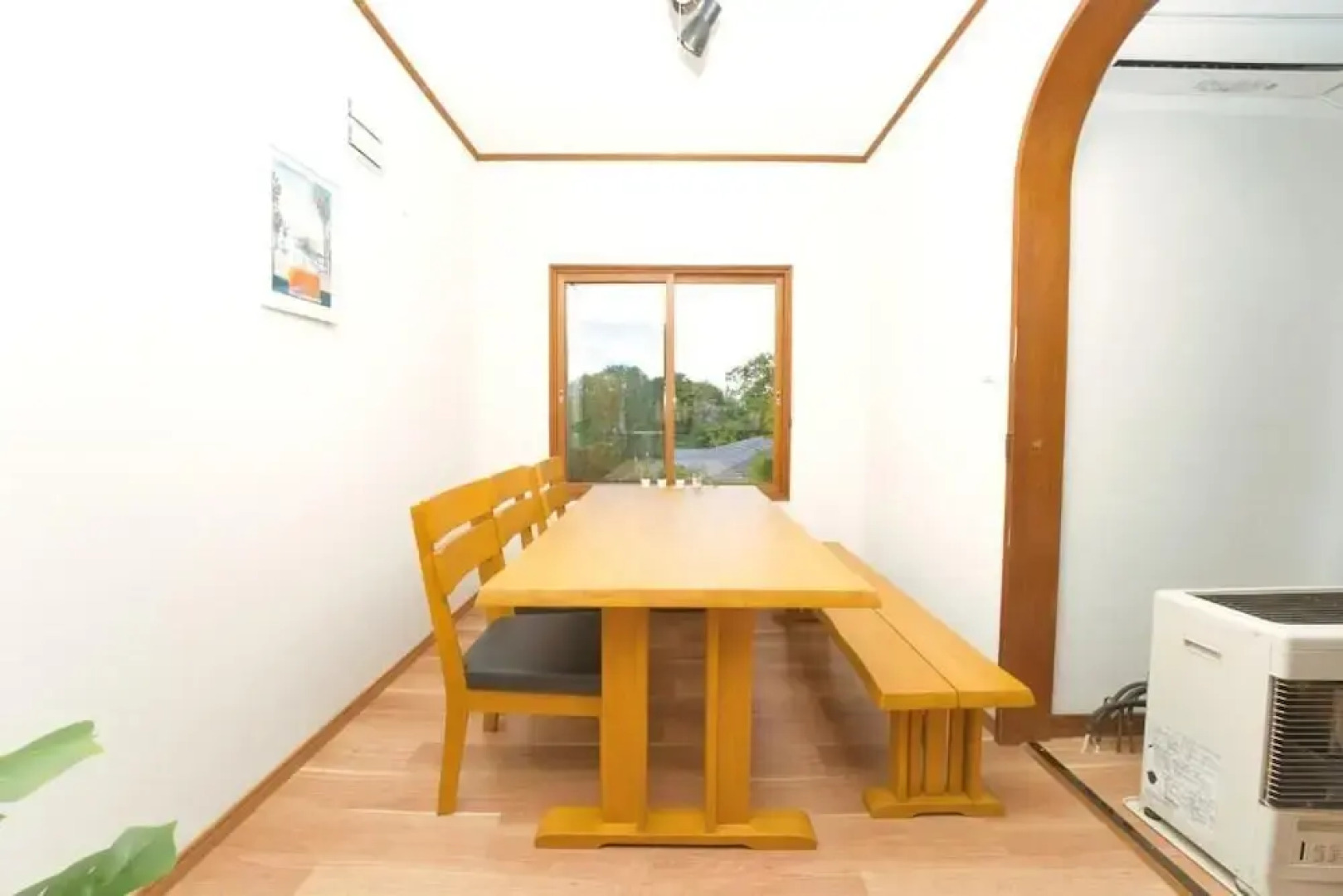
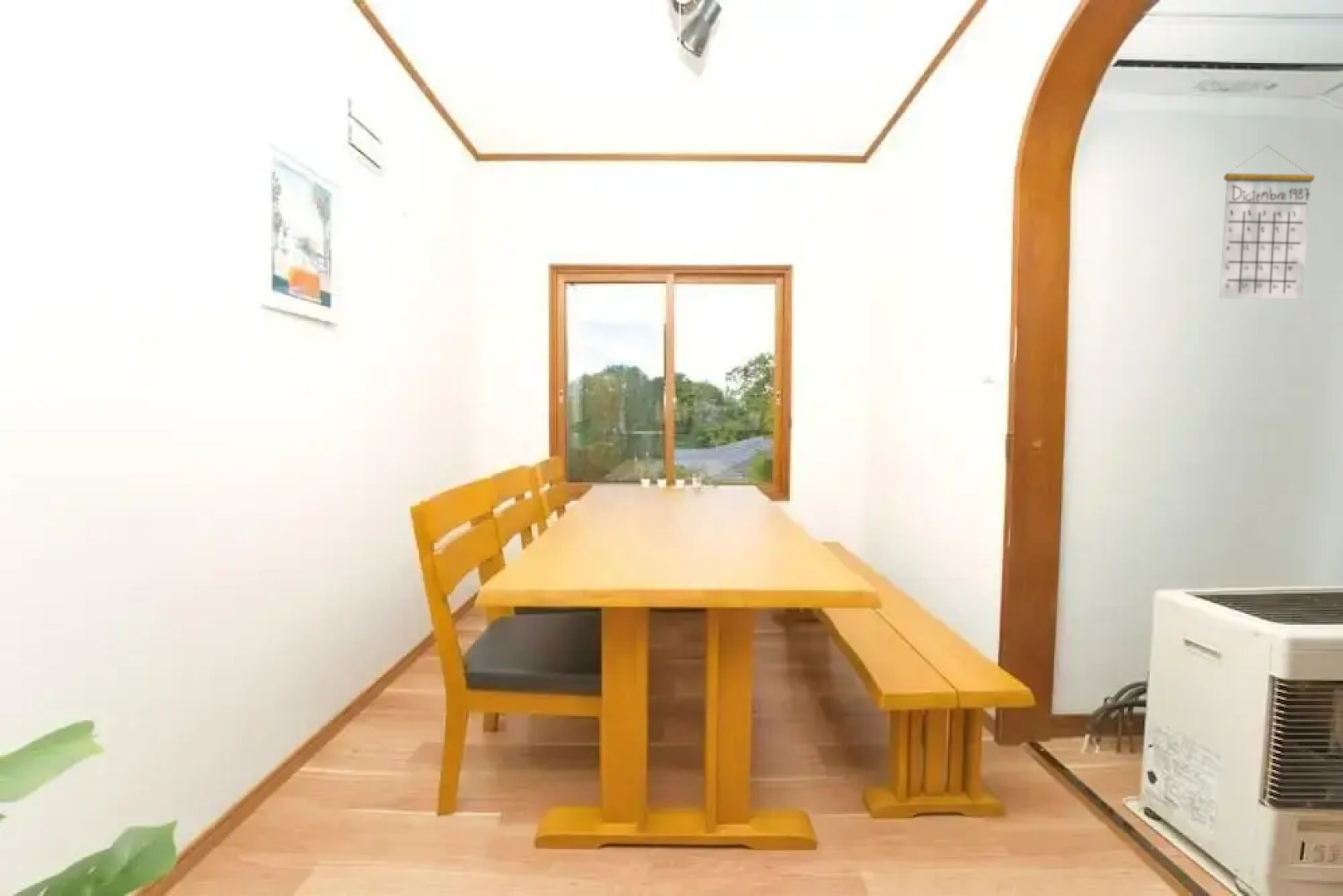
+ calendar [1219,145,1316,300]
